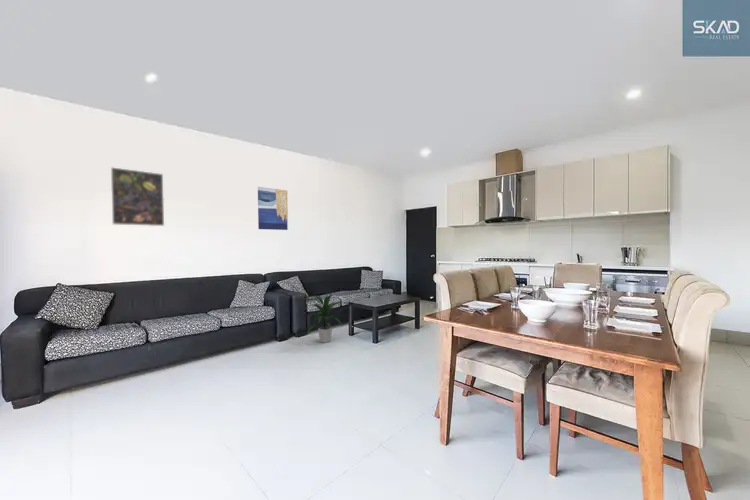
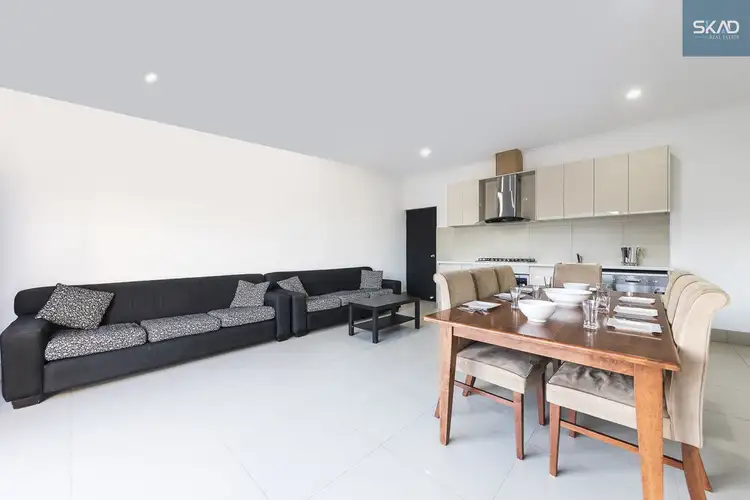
- indoor plant [306,292,343,344]
- wall art [257,186,289,231]
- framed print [110,166,165,227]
